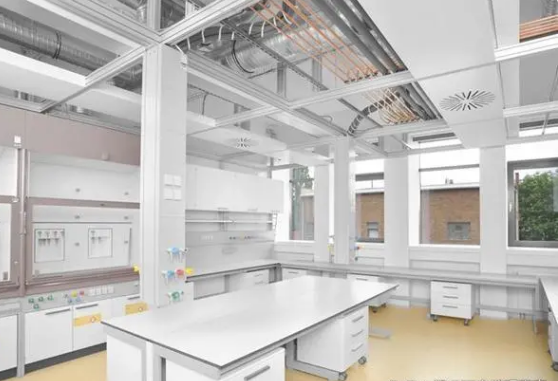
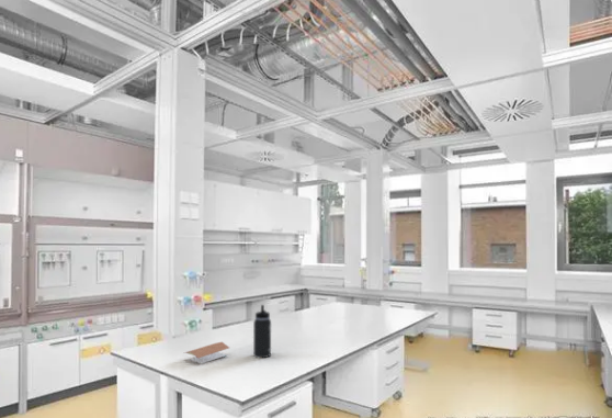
+ thermos bottle [252,304,272,359]
+ notepad [183,341,230,364]
